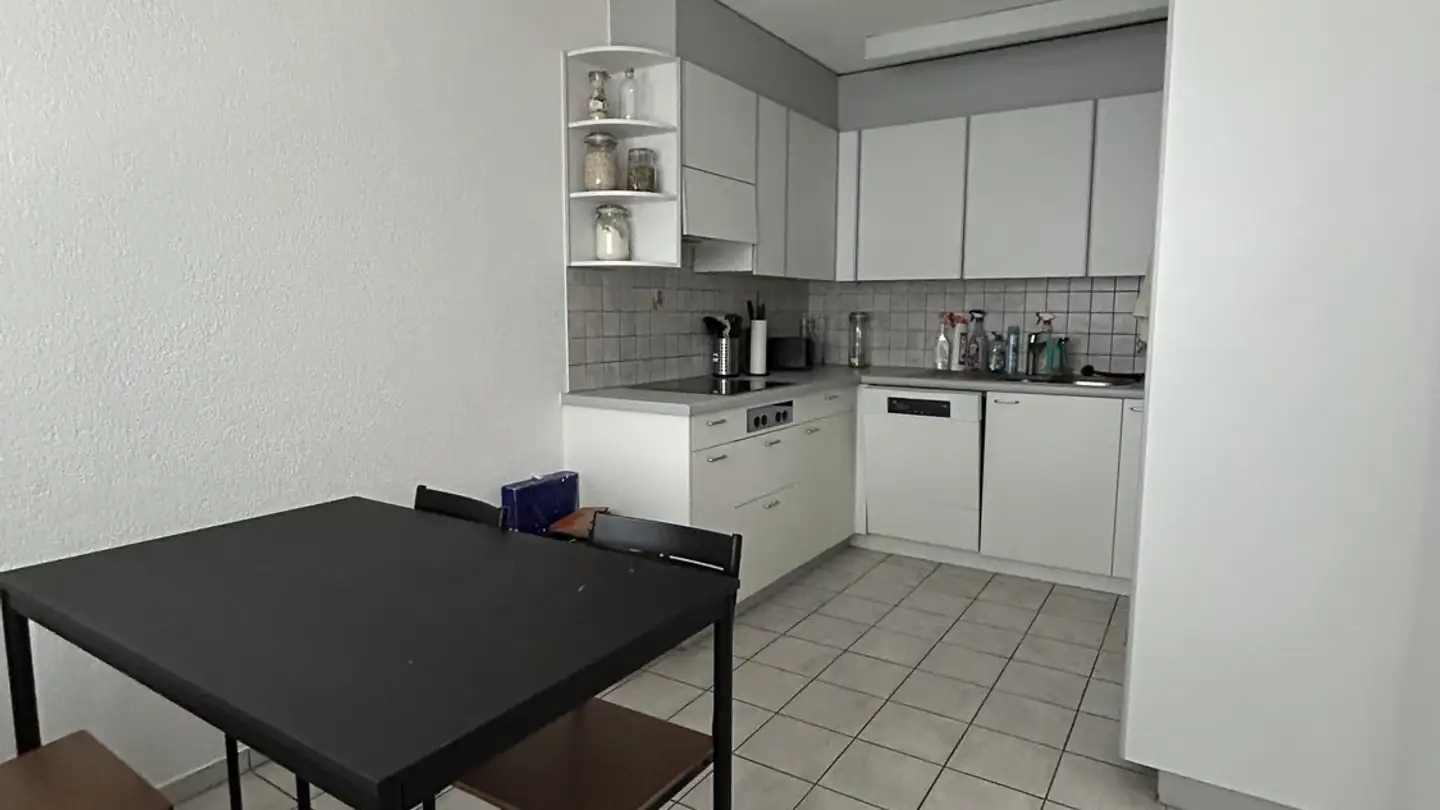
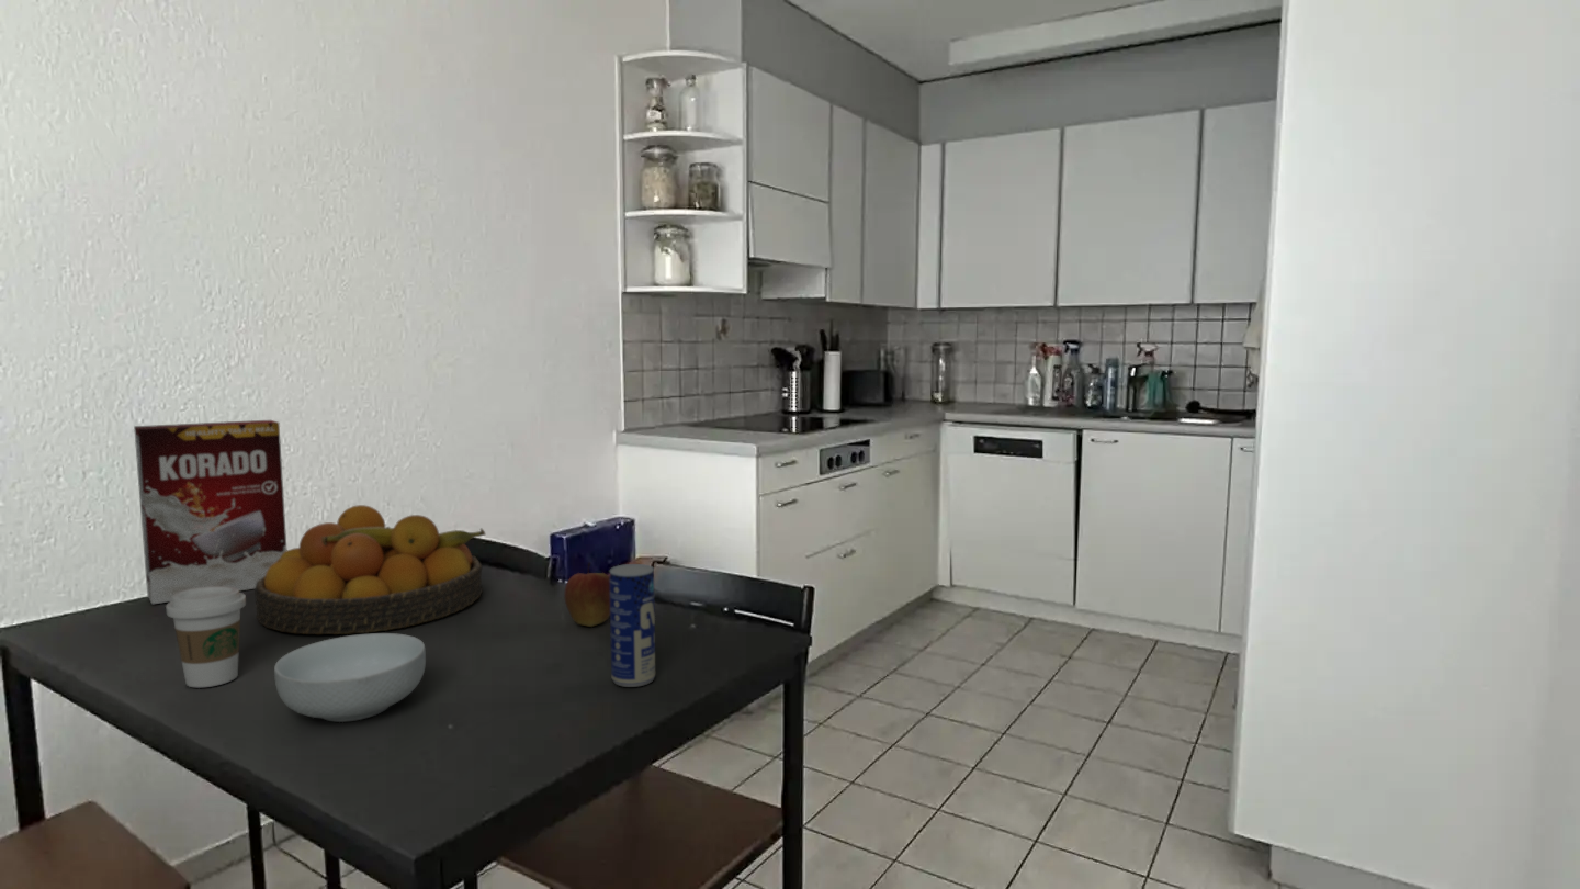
+ cereal box [133,419,287,606]
+ beverage can [608,563,656,688]
+ cereal bowl [273,632,427,723]
+ coffee cup [165,586,247,689]
+ fruit bowl [253,504,487,635]
+ apple [563,561,610,628]
